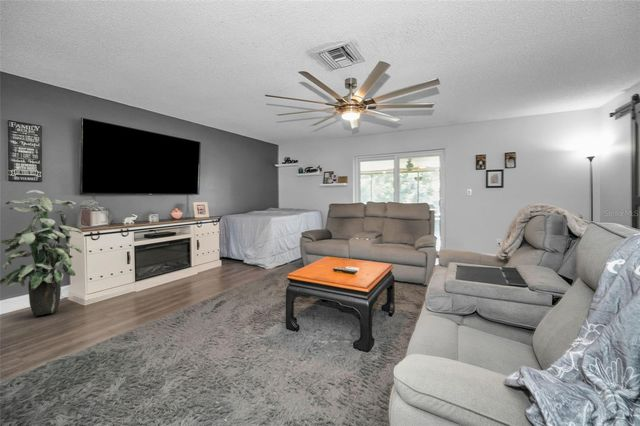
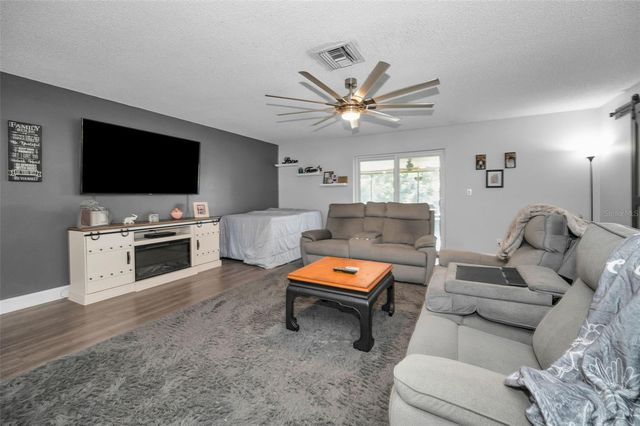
- indoor plant [0,189,83,317]
